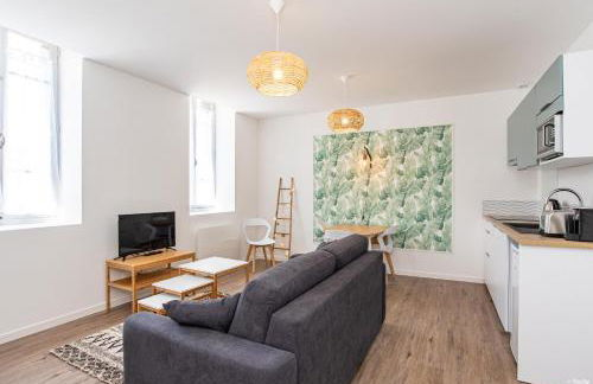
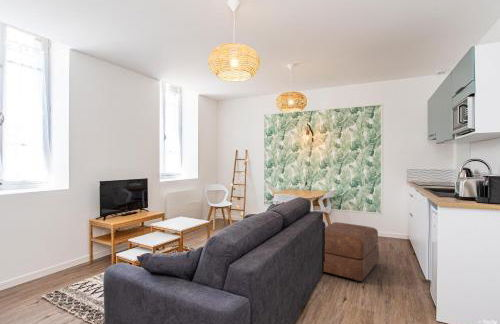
+ ottoman [323,221,380,282]
